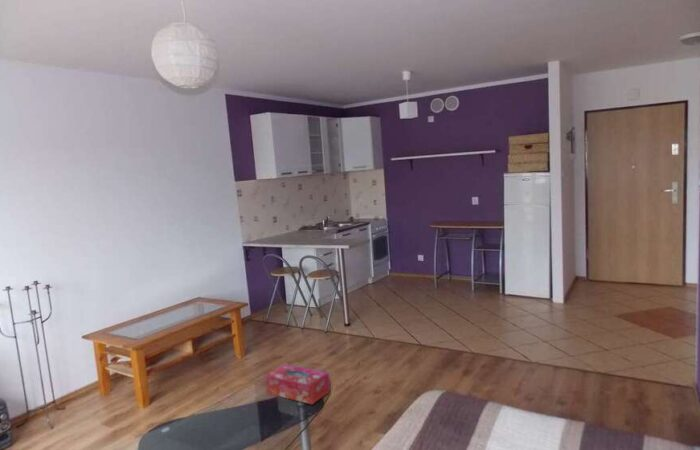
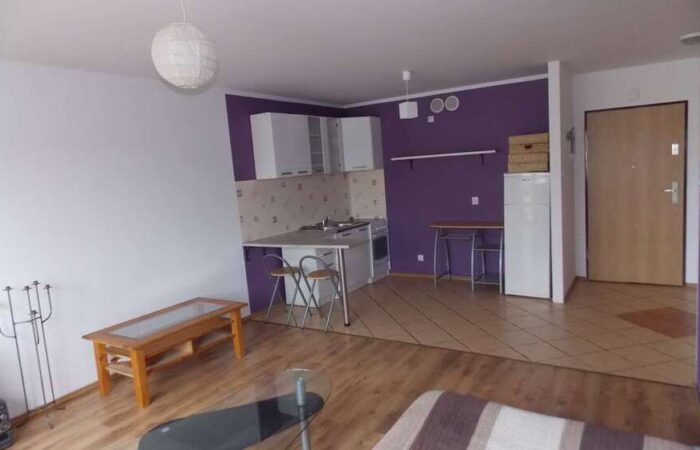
- tissue box [265,363,331,405]
